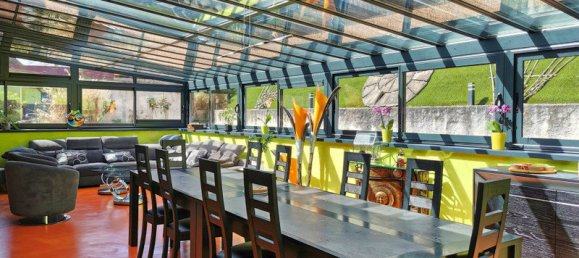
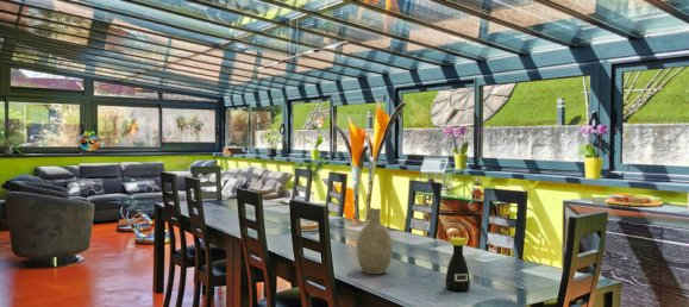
+ bottle [444,237,471,292]
+ decorative vase [356,207,394,275]
